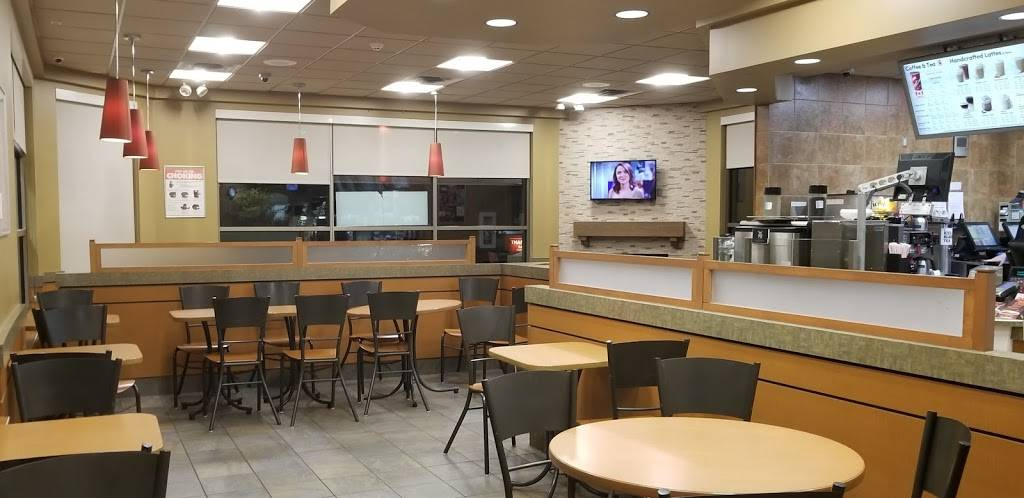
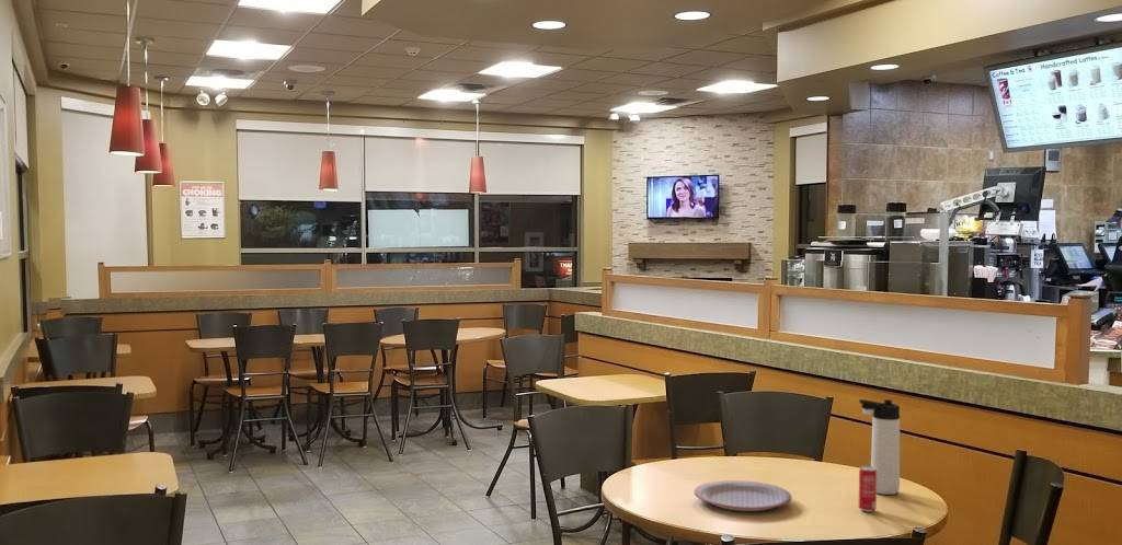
+ plate [692,479,793,512]
+ thermos bottle [858,398,901,496]
+ beverage can [858,465,878,513]
